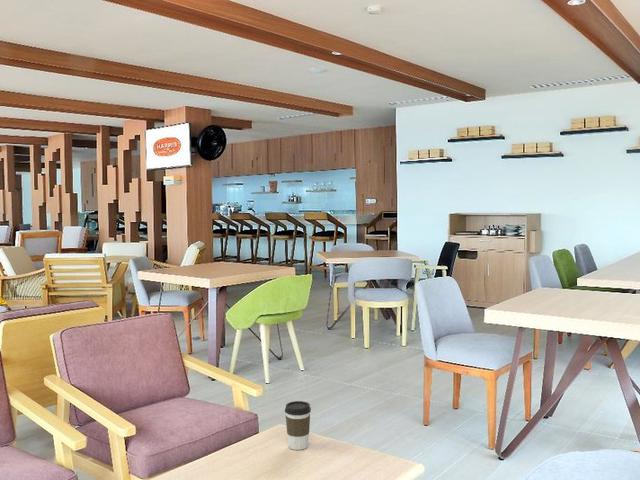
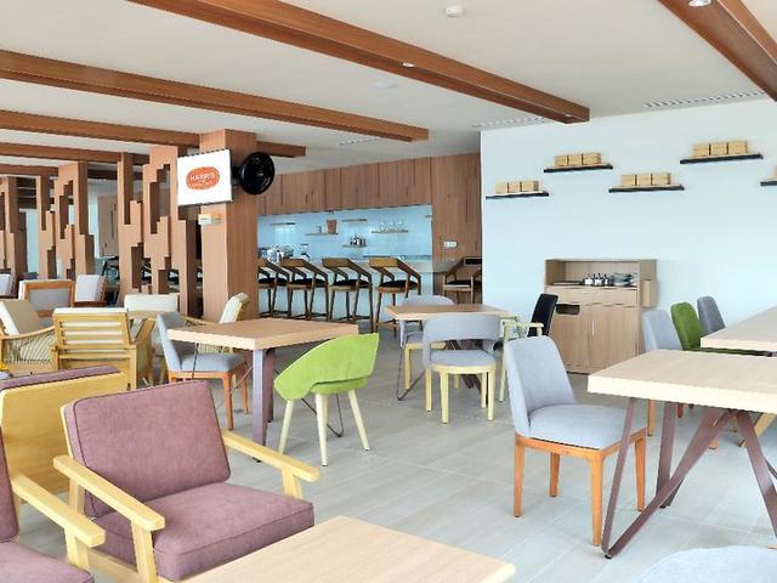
- coffee cup [284,400,312,451]
